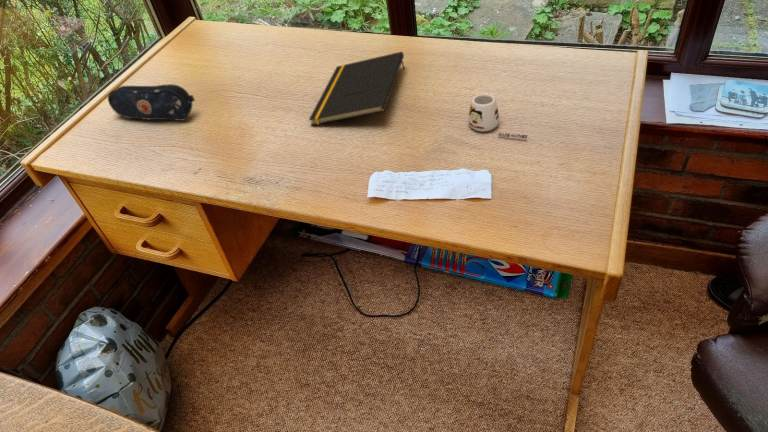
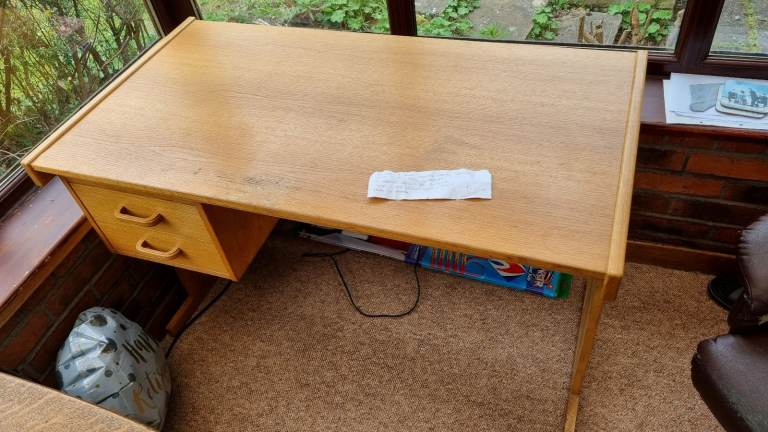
- pencil case [107,83,196,122]
- mug [467,92,528,139]
- notepad [308,51,406,126]
